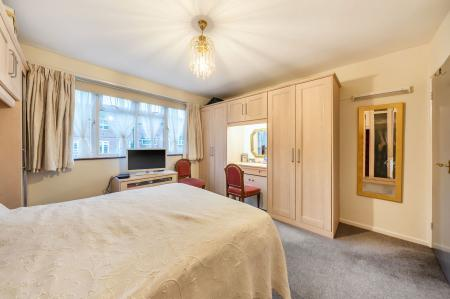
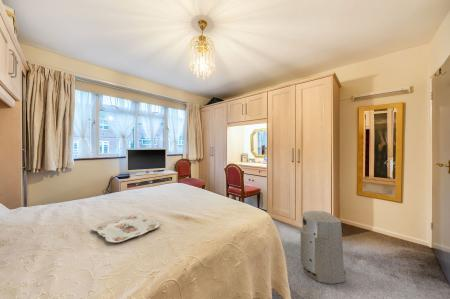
+ air purifier [300,210,347,285]
+ serving tray [91,214,161,244]
